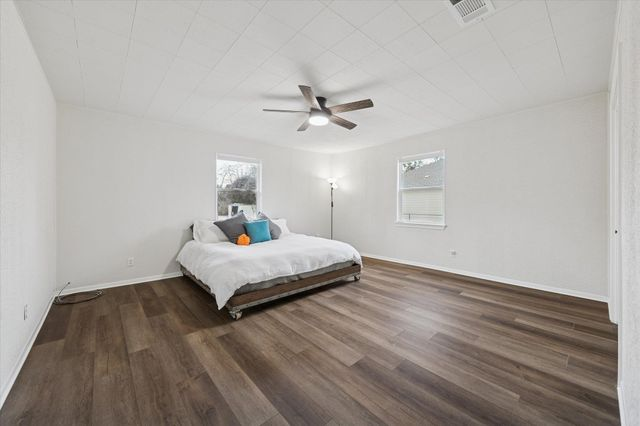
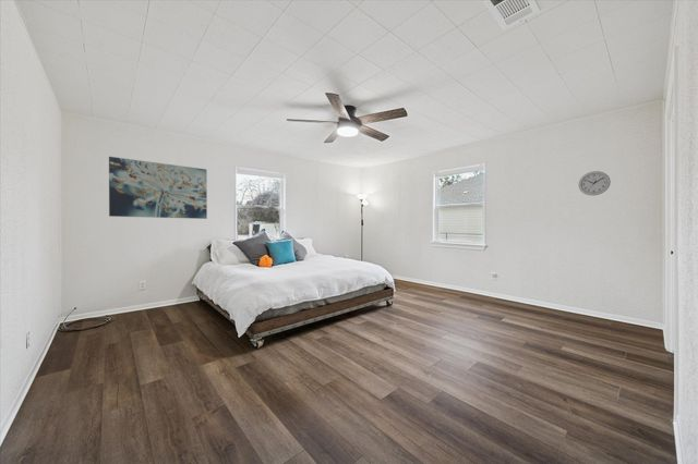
+ wall art [108,156,208,220]
+ wall clock [578,170,612,196]
